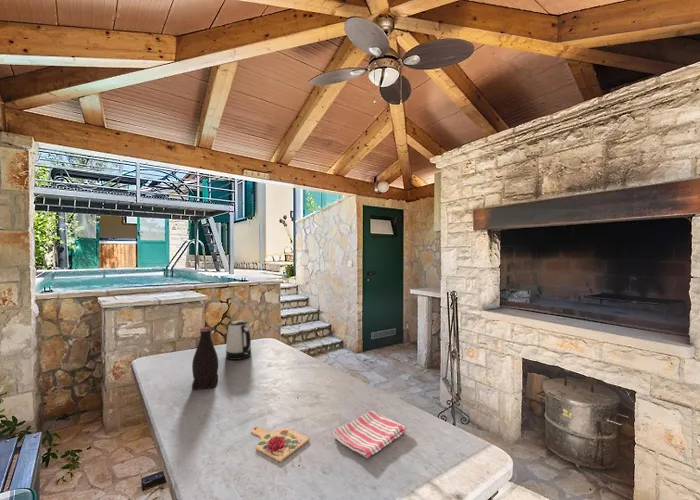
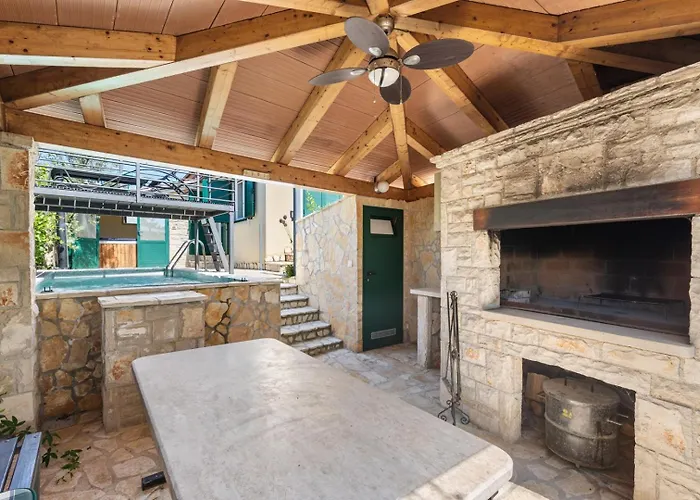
- cutting board [250,426,310,462]
- kettle [225,320,252,361]
- dish towel [332,410,408,459]
- bottle [191,326,219,391]
